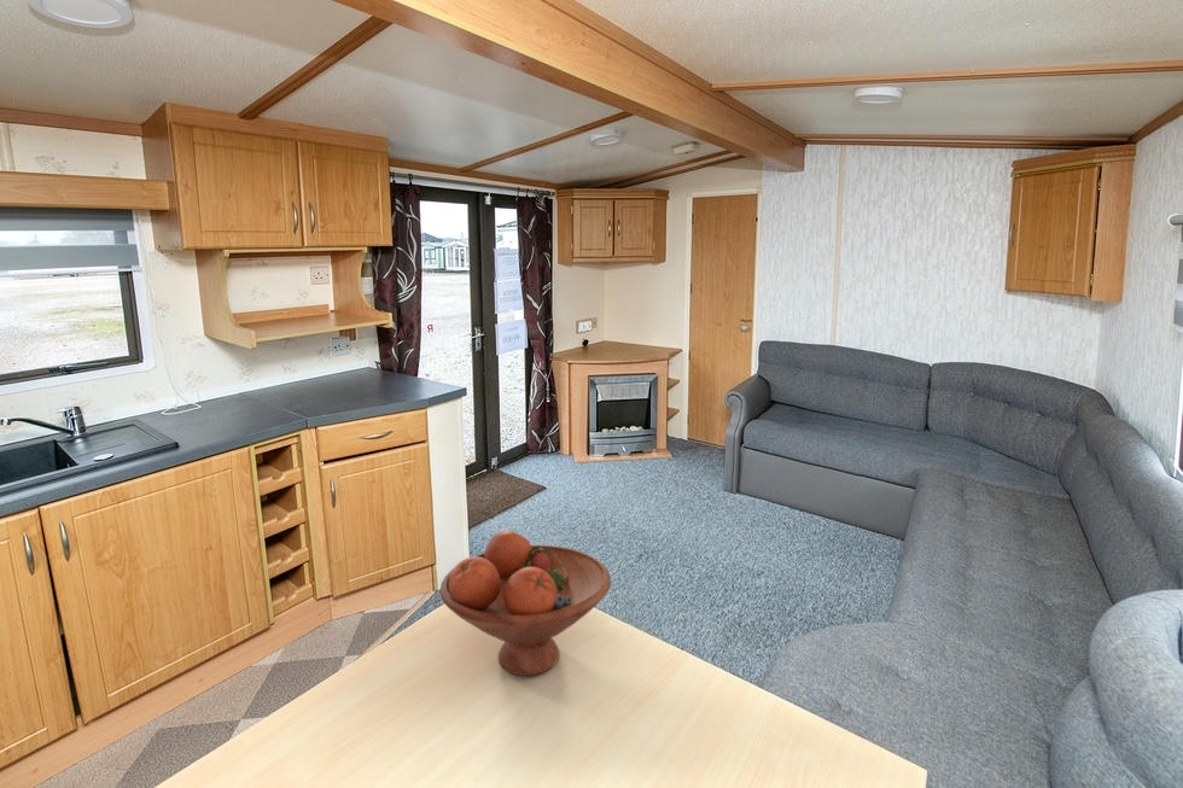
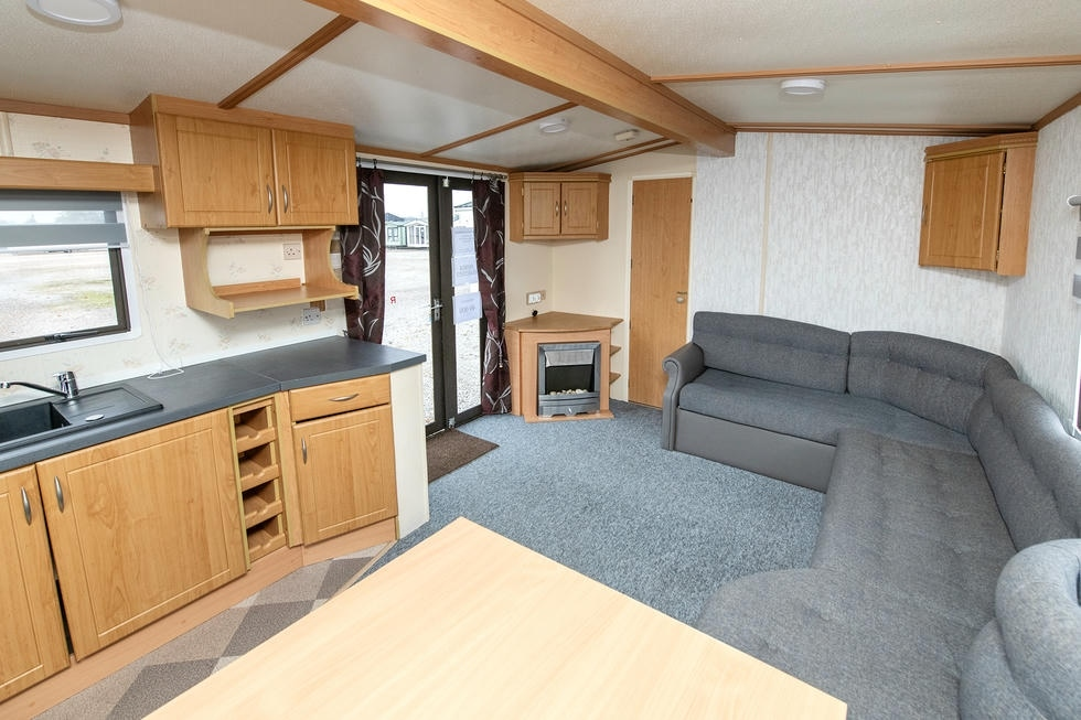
- fruit bowl [439,529,612,677]
